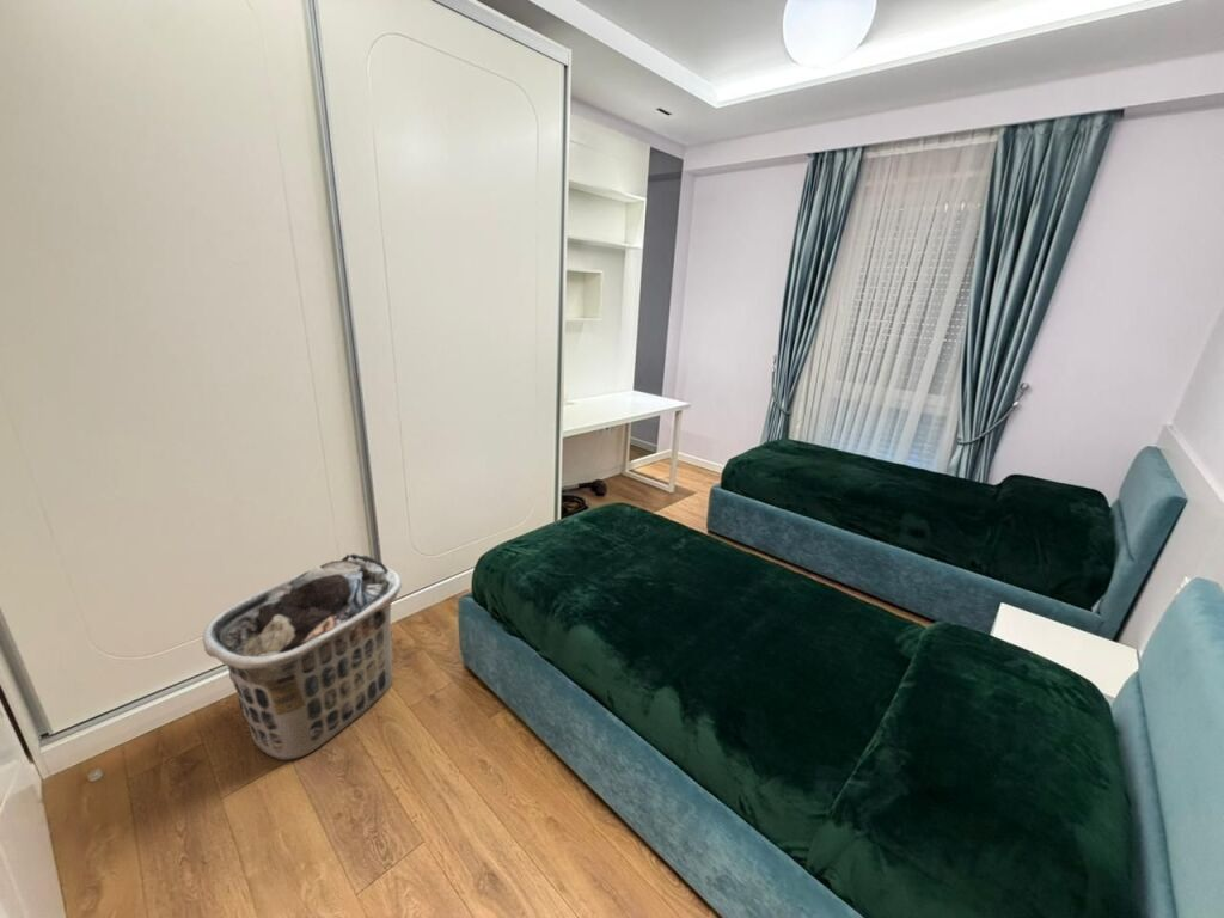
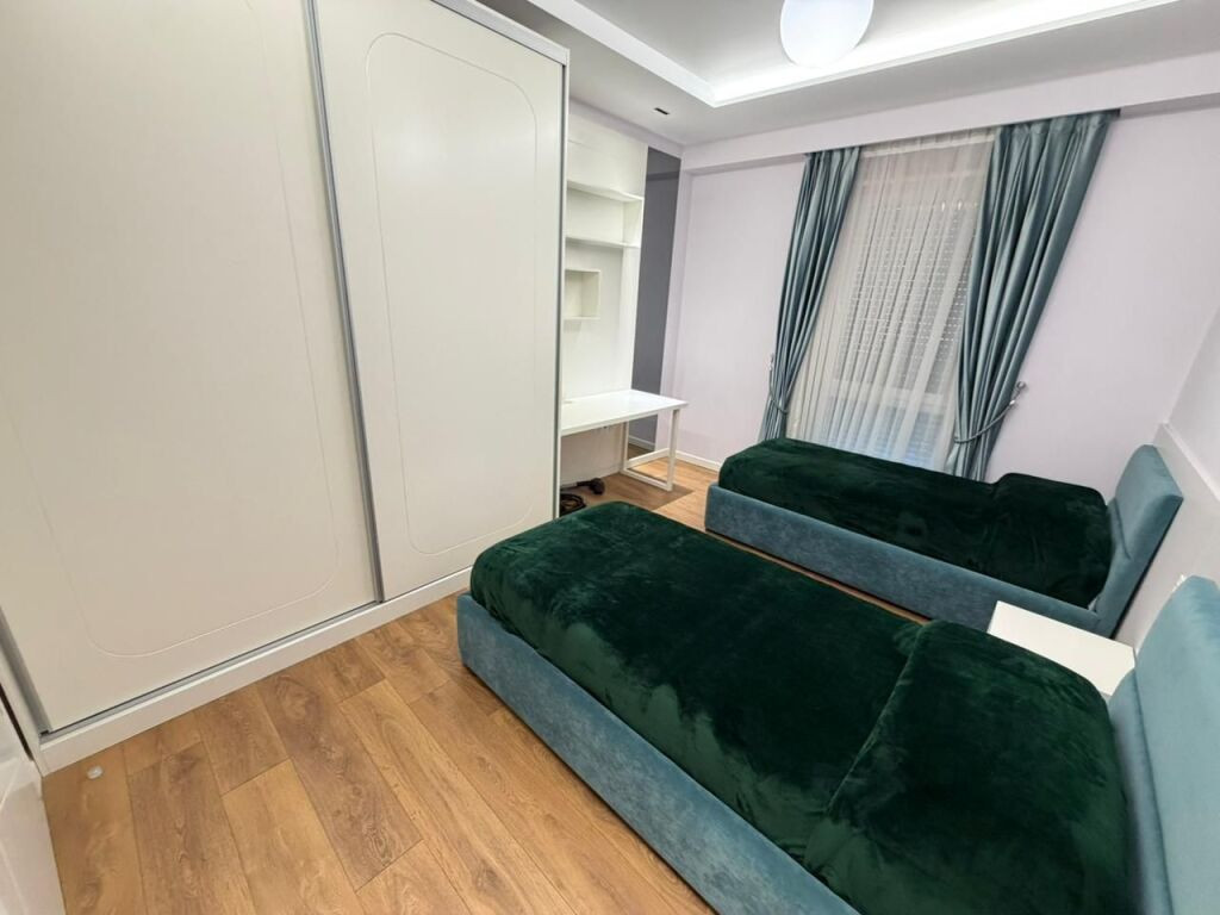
- clothes hamper [201,552,403,761]
